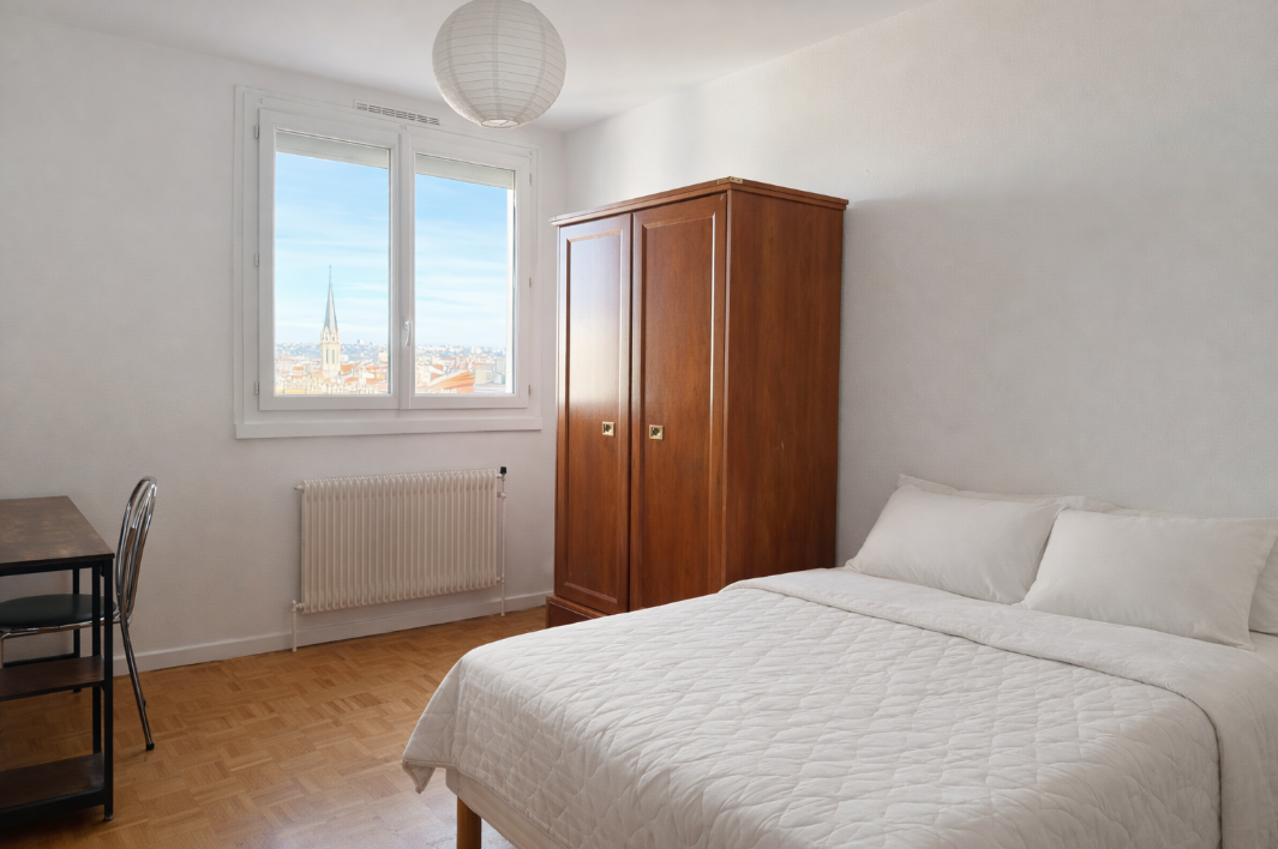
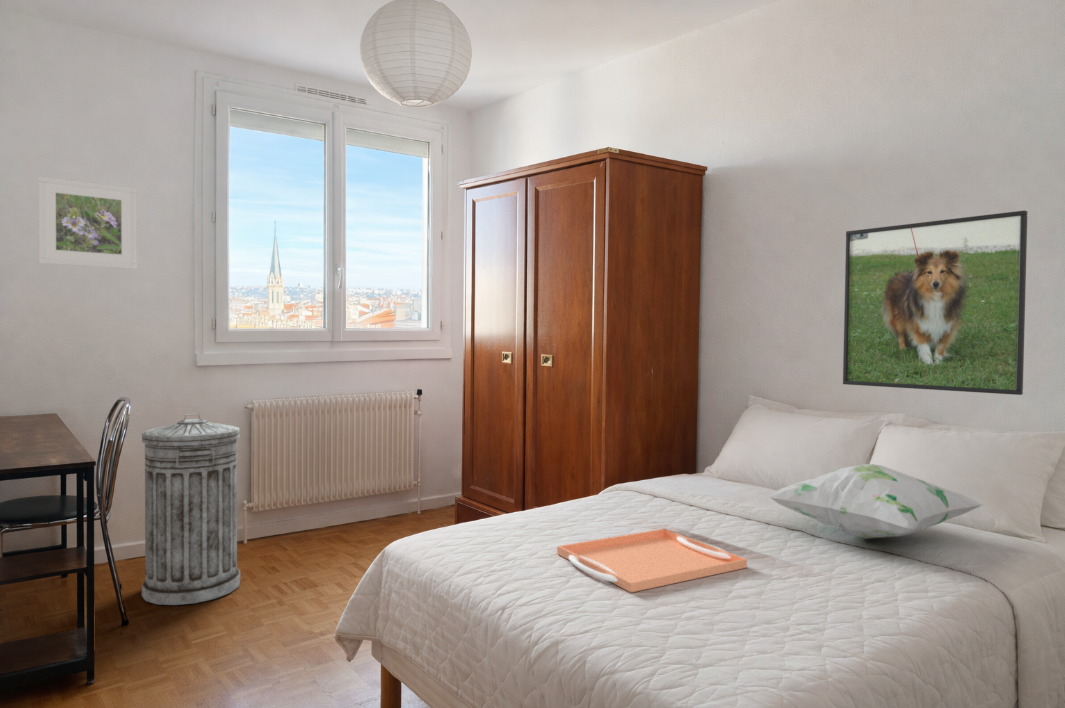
+ trash can [141,413,241,606]
+ serving tray [556,528,748,593]
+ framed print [842,209,1028,396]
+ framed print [37,175,138,270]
+ decorative pillow [768,463,985,540]
